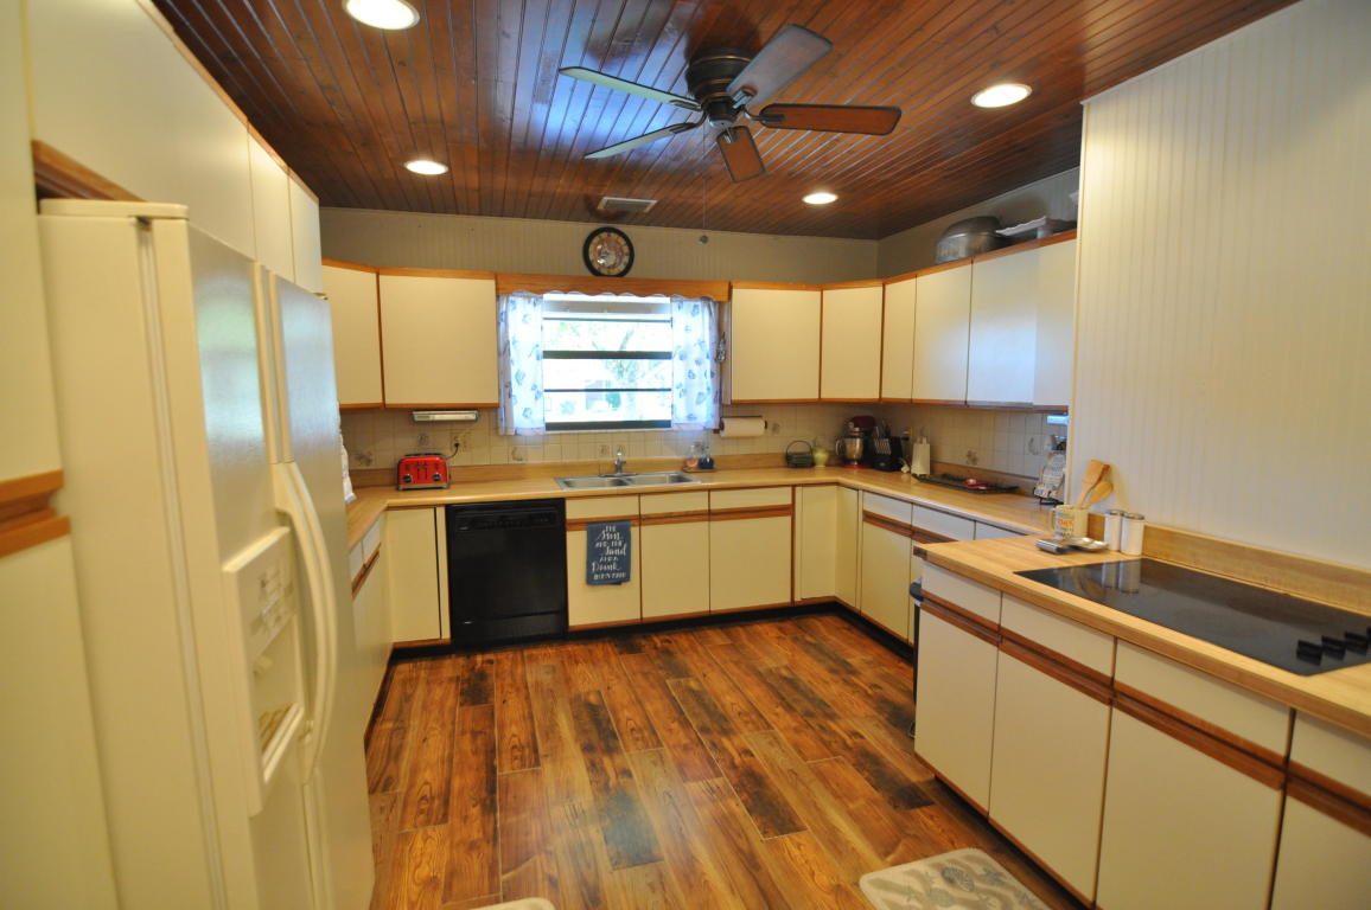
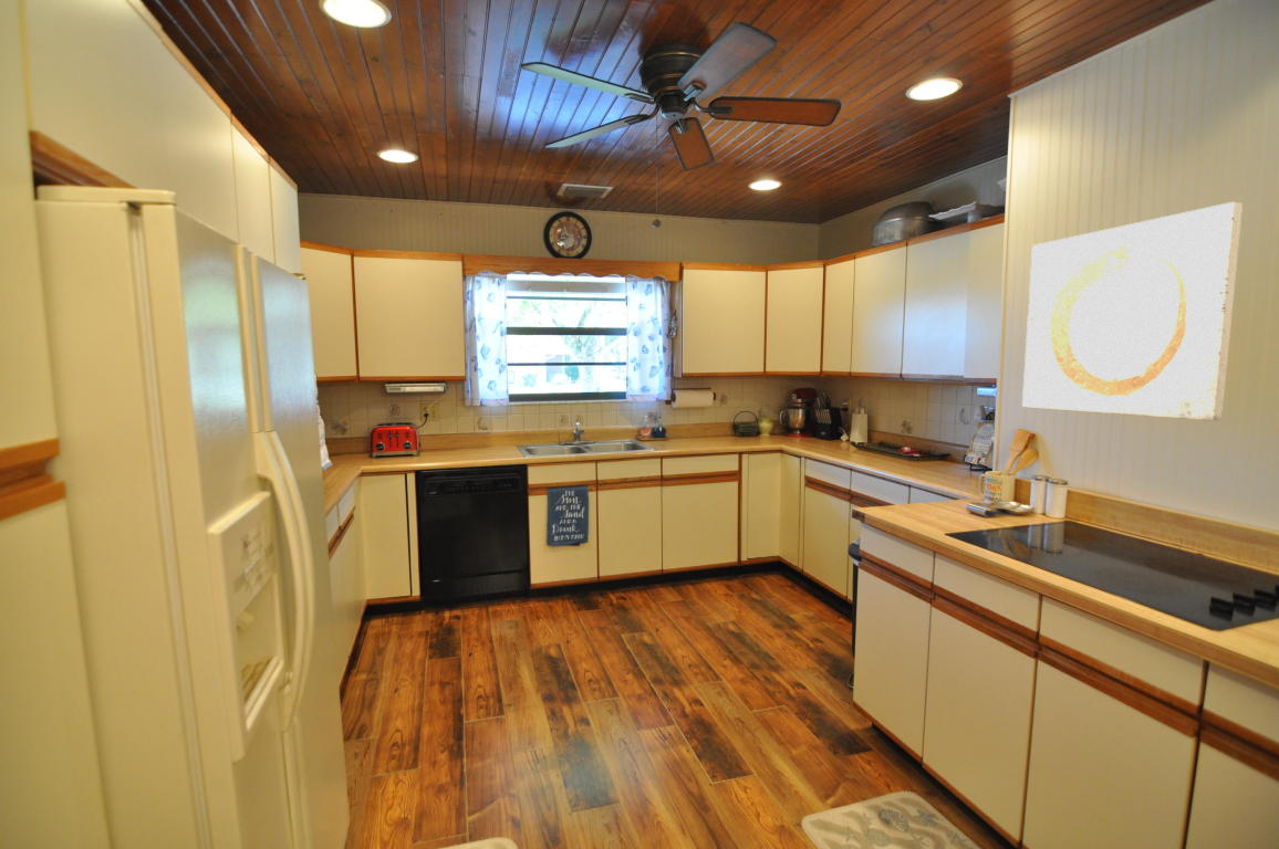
+ wall art [1021,201,1244,421]
